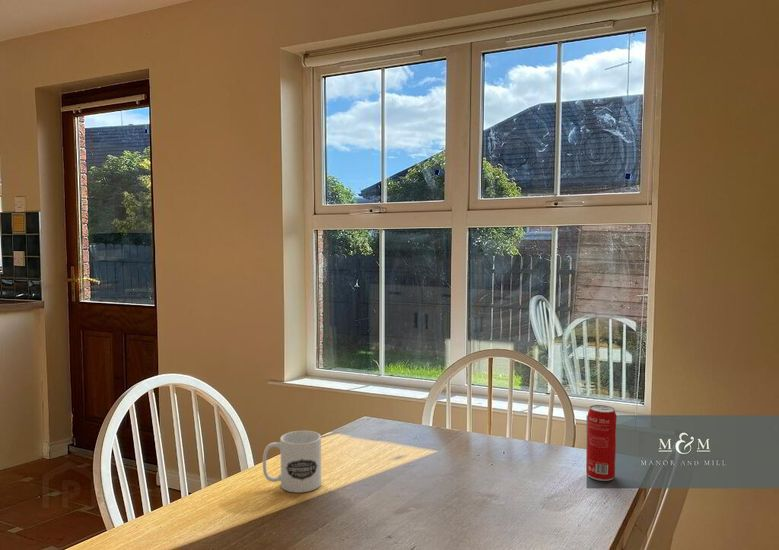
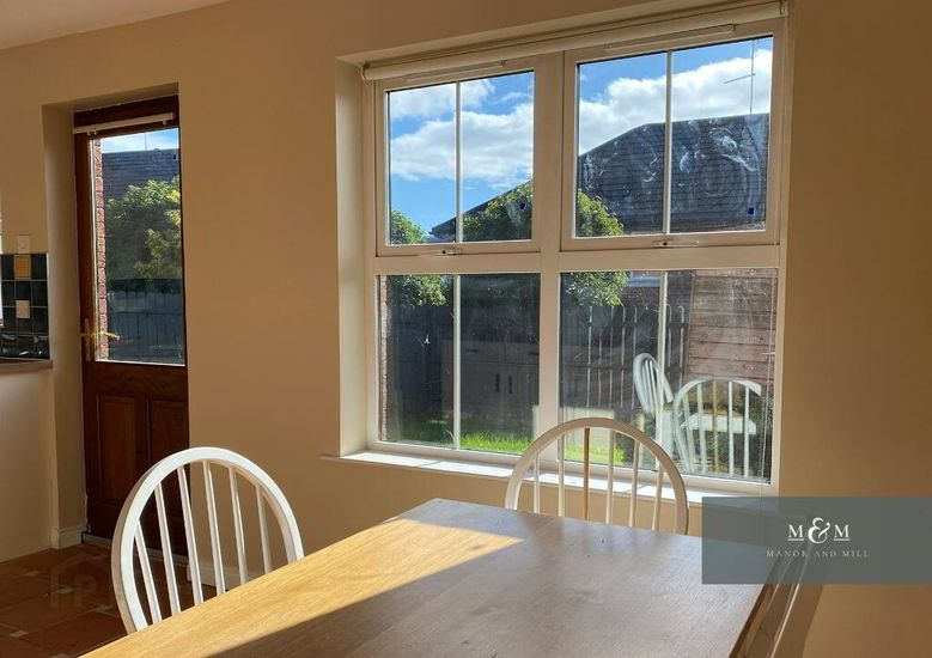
- mug [262,430,322,494]
- beverage can [585,404,618,482]
